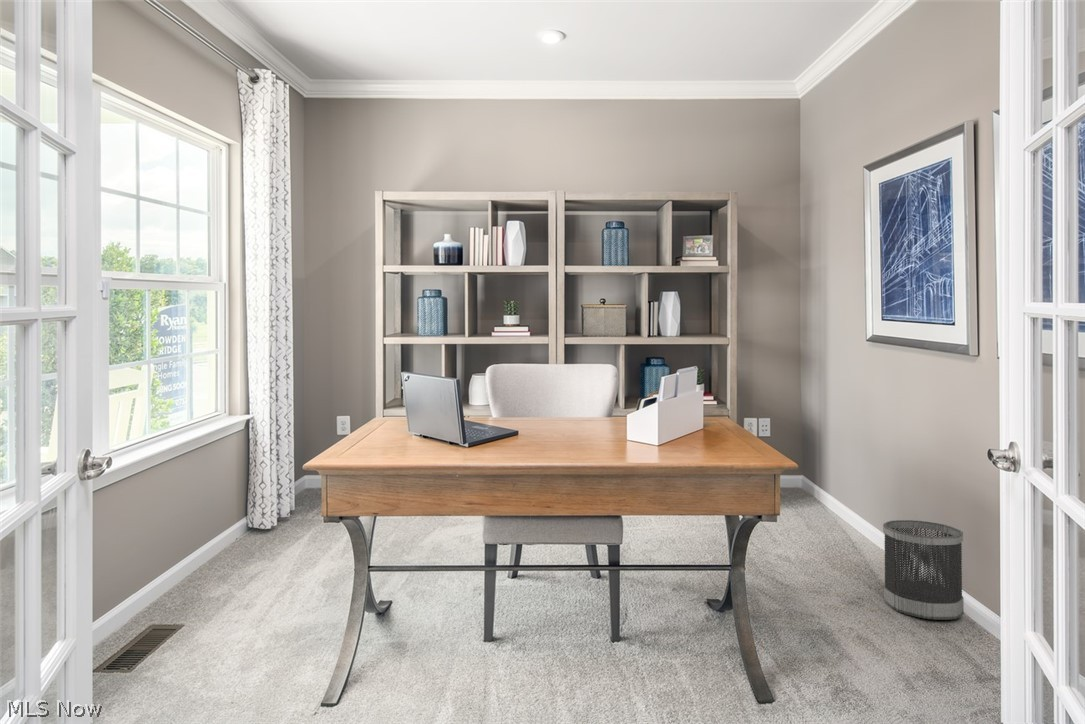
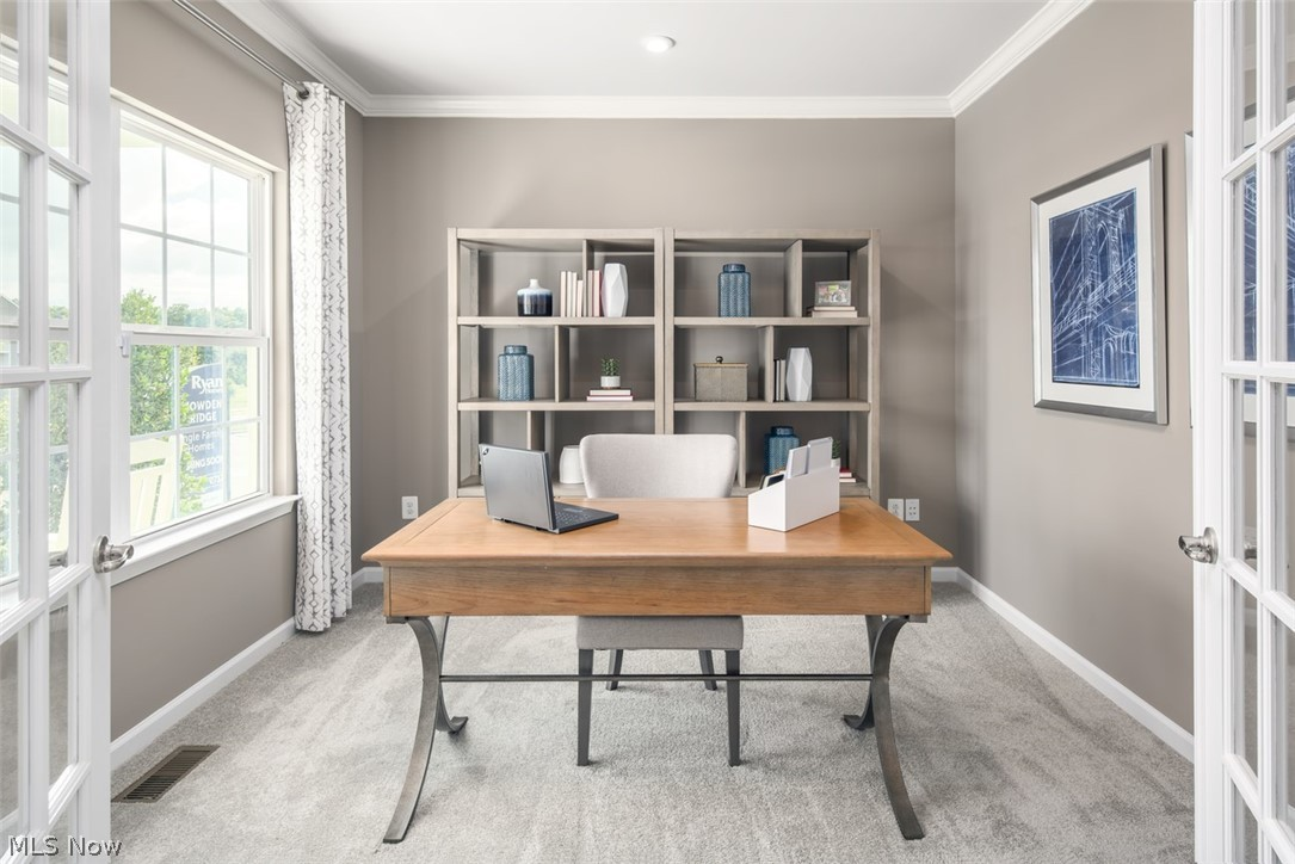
- wastebasket [882,519,965,620]
